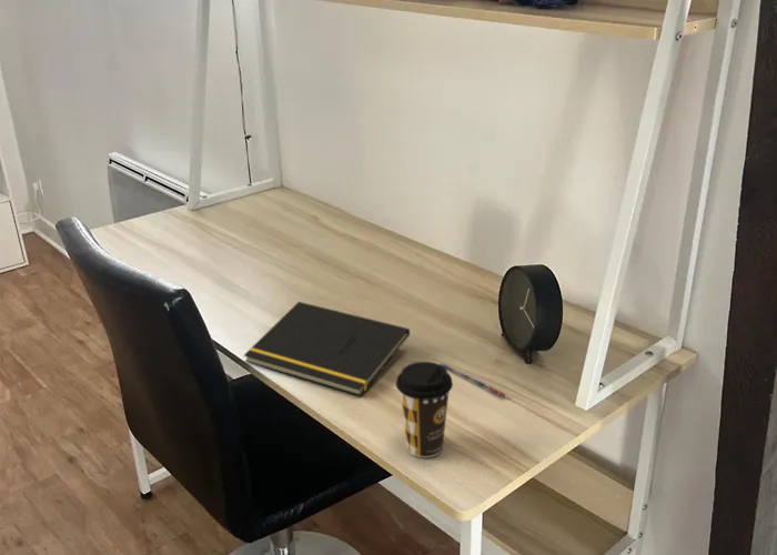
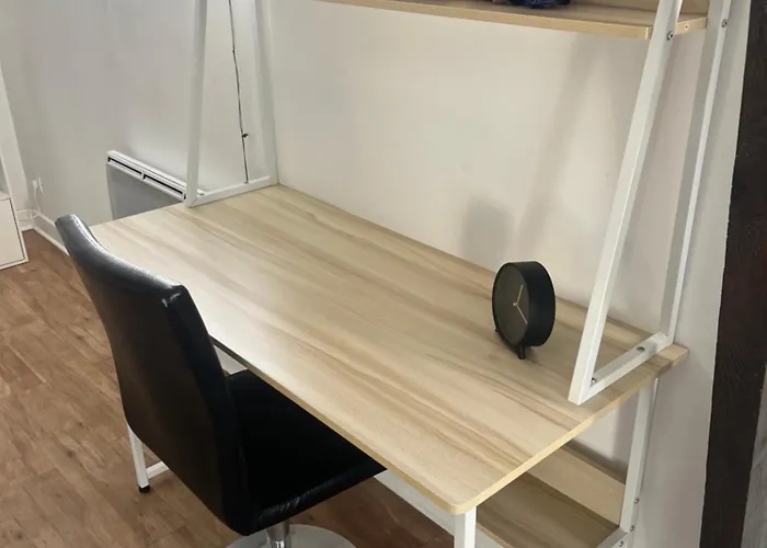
- notepad [243,301,411,397]
- coffee cup [395,361,454,458]
- pen [438,362,506,398]
